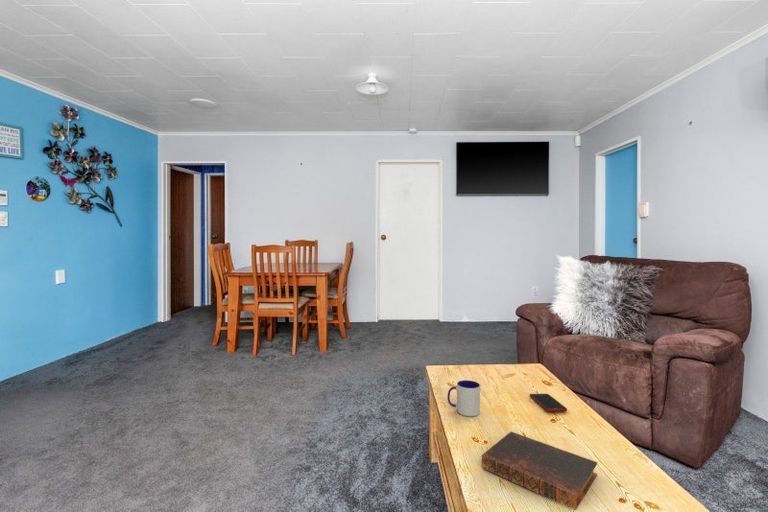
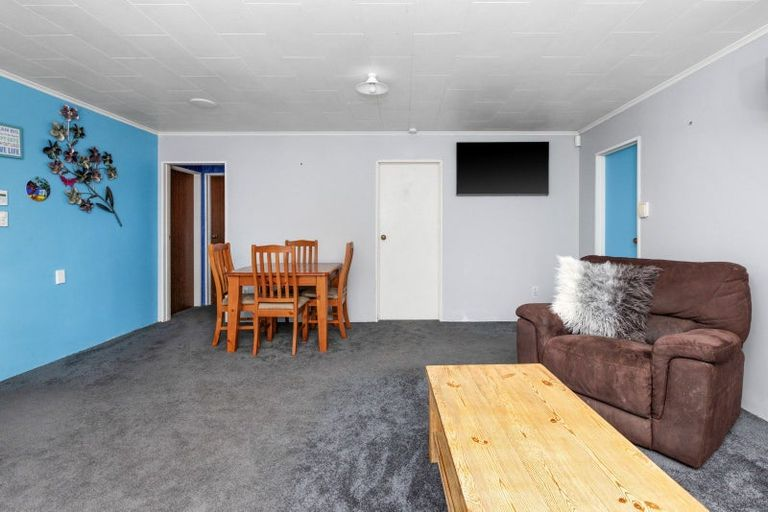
- cell phone [529,393,568,413]
- mug [447,379,481,417]
- book [481,431,598,511]
